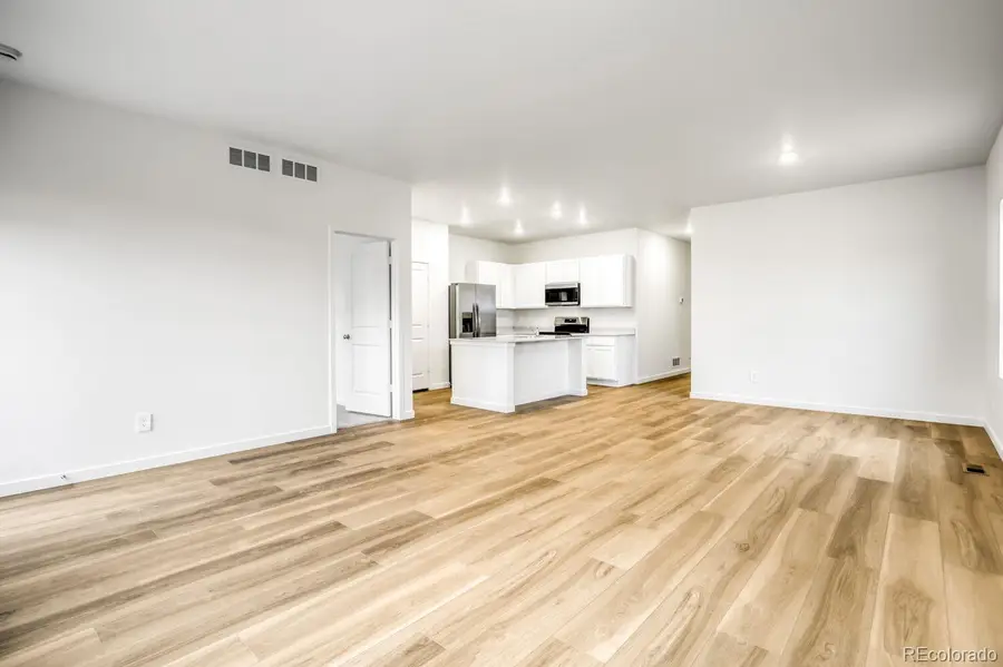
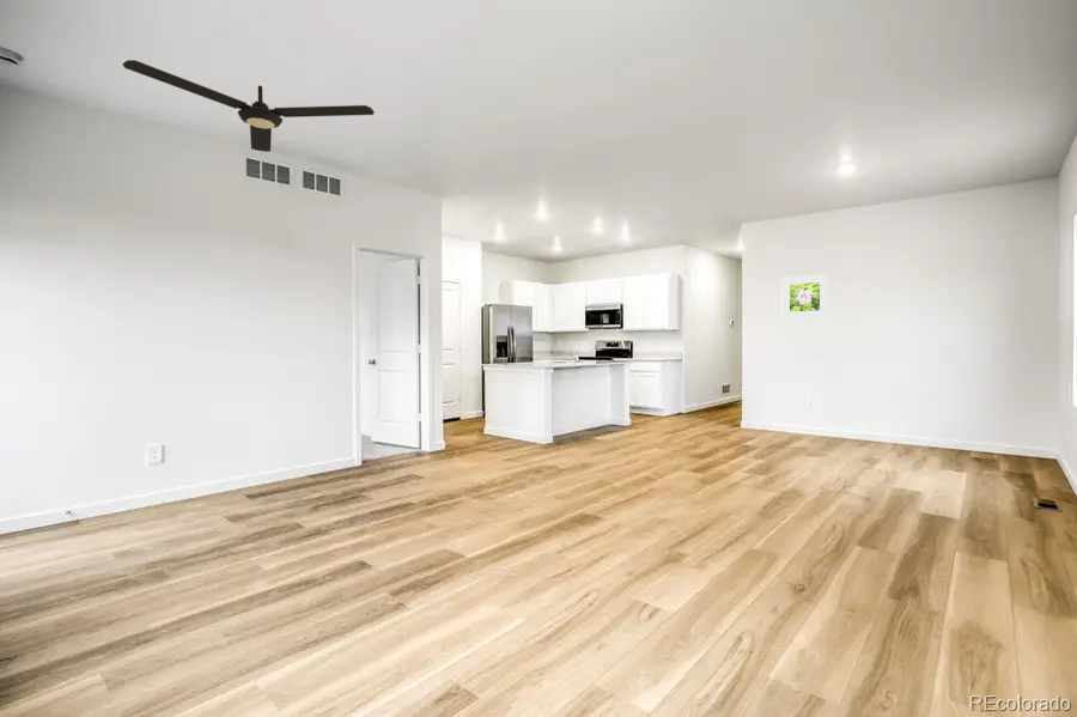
+ ceiling fan [122,59,376,153]
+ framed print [781,273,829,321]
